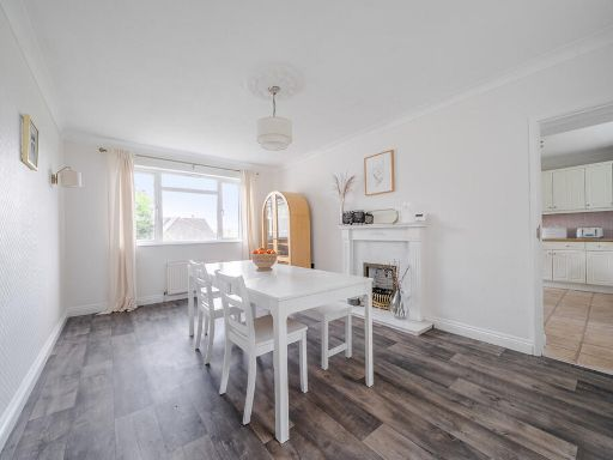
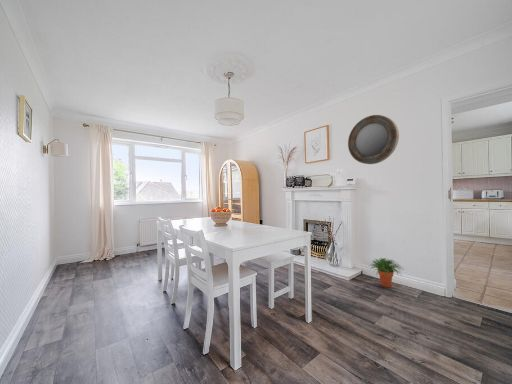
+ home mirror [347,114,400,165]
+ potted plant [368,257,404,288]
